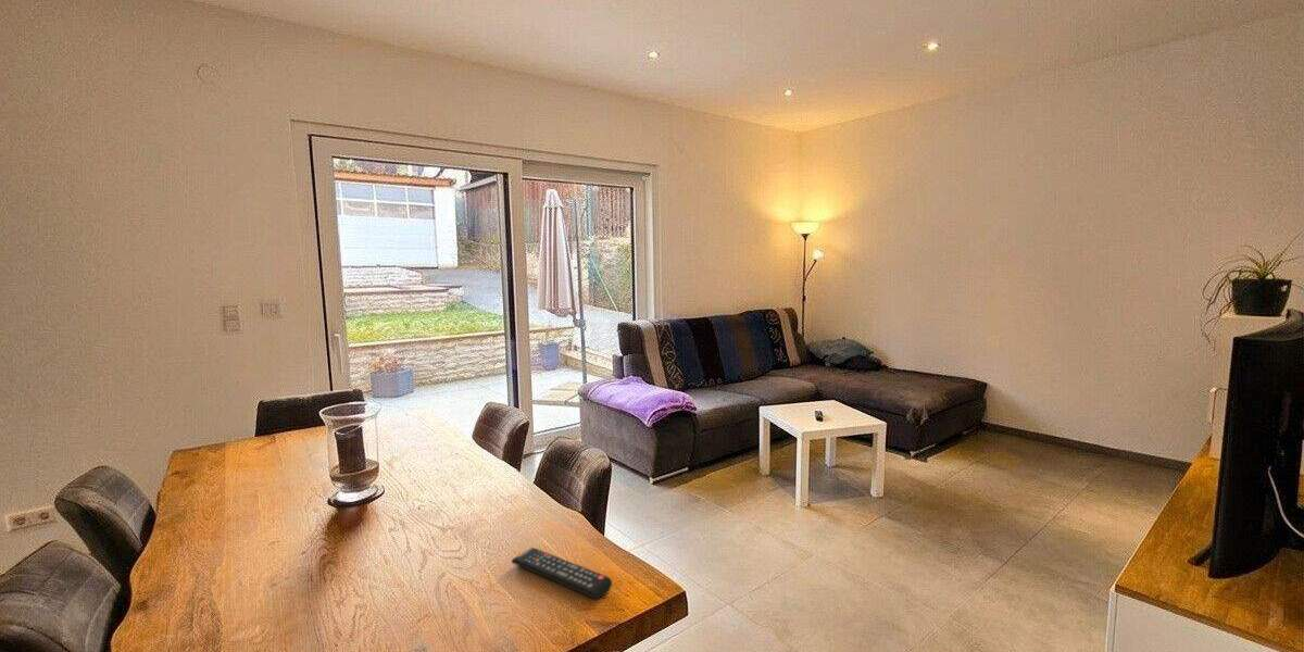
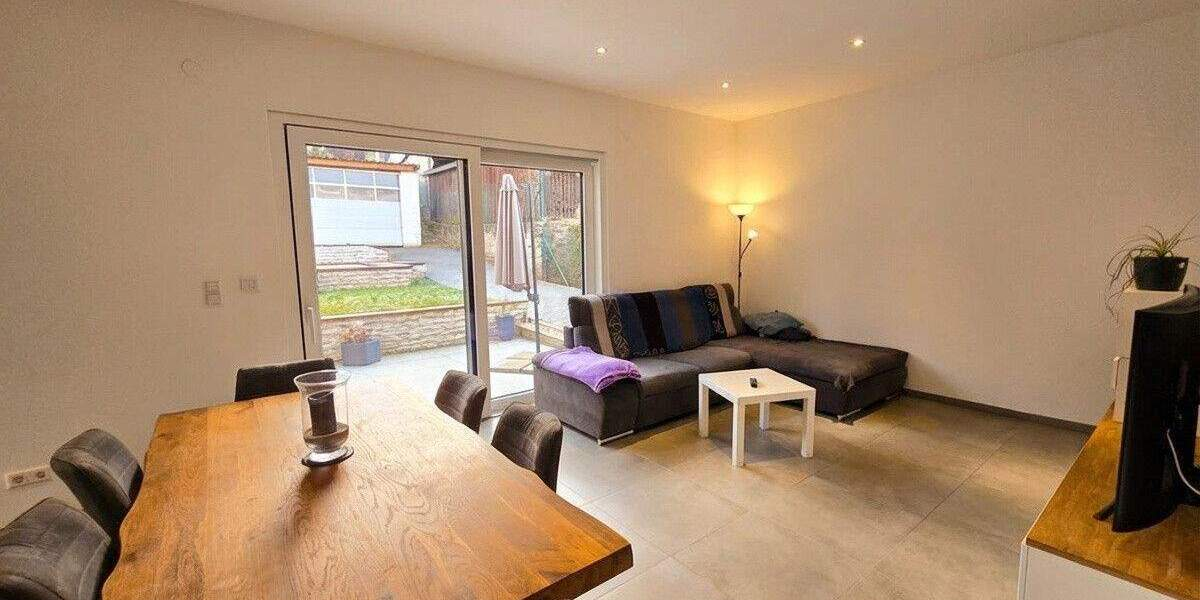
- remote control [511,547,613,600]
